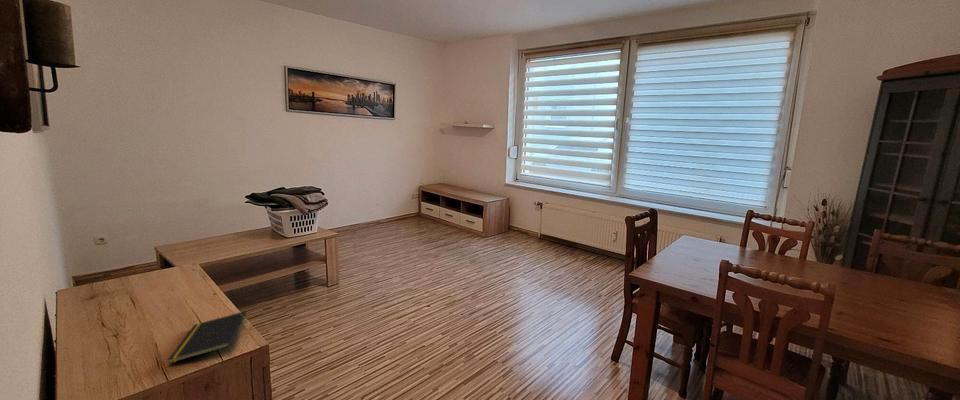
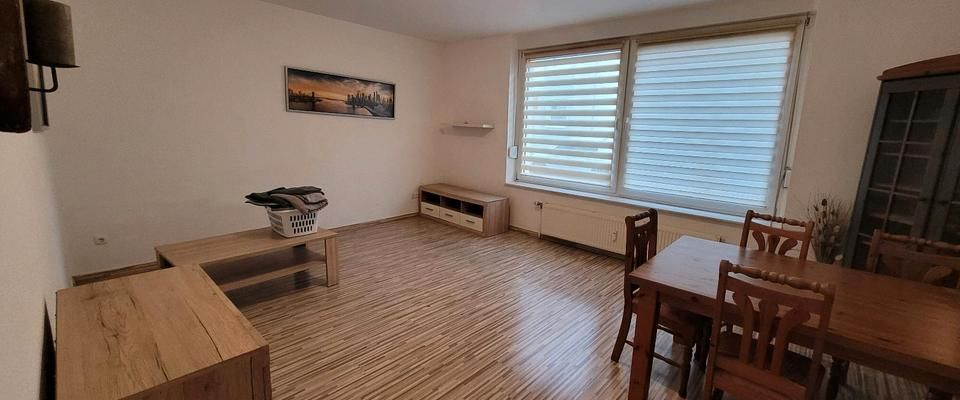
- notepad [167,310,247,364]
